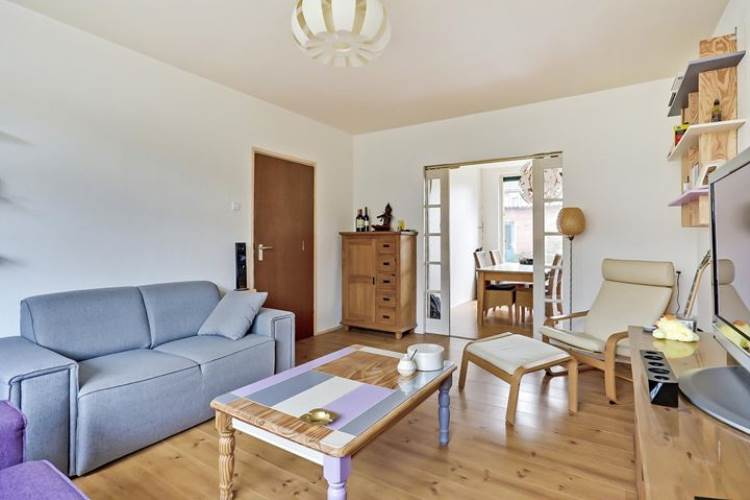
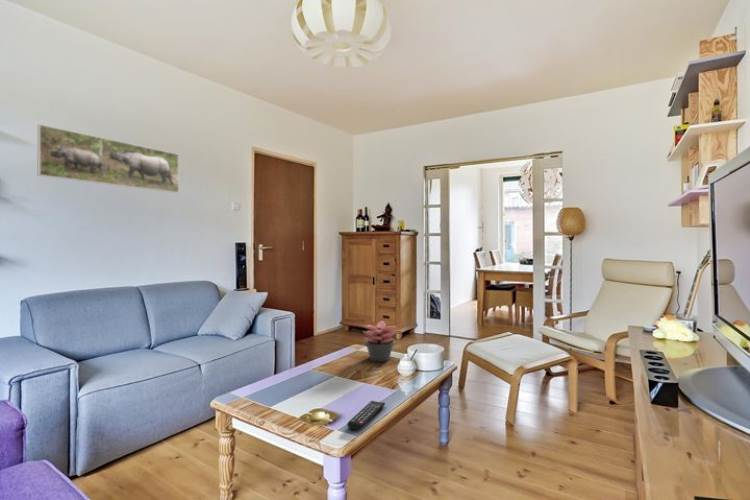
+ remote control [346,400,386,431]
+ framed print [36,123,180,194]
+ succulent plant [362,320,397,362]
